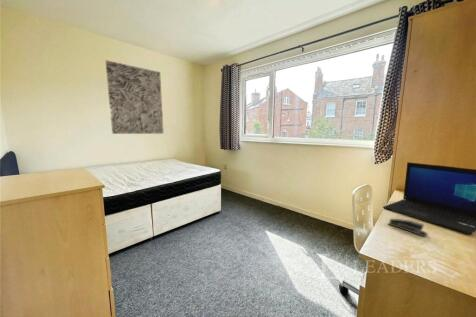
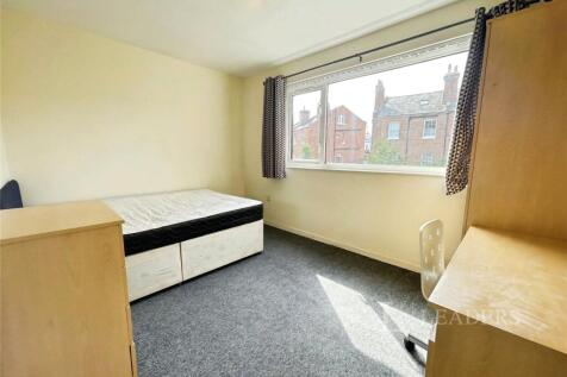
- wall art [105,59,164,135]
- stapler [387,218,429,238]
- laptop [382,161,476,235]
